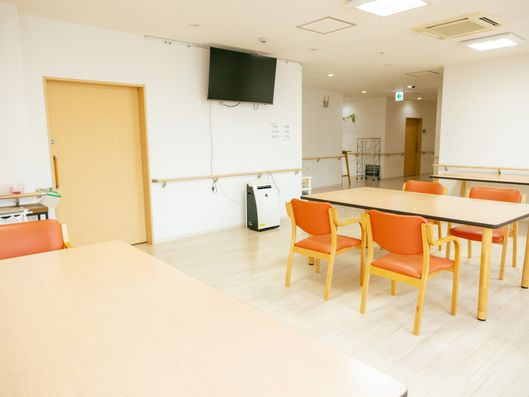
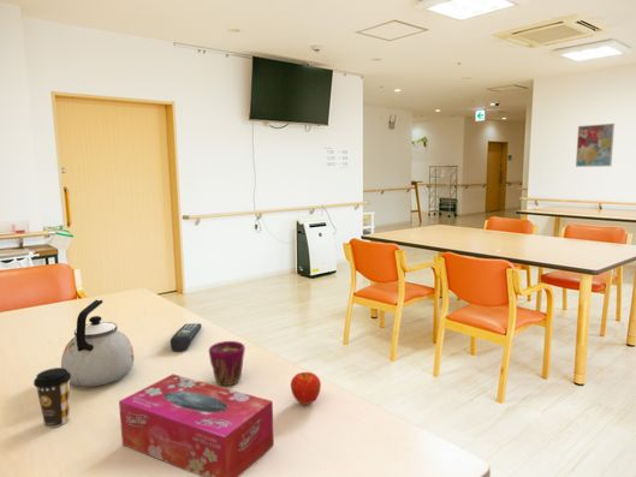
+ tissue box [118,374,275,477]
+ kettle [60,299,135,388]
+ remote control [170,322,202,352]
+ fruit [290,371,322,406]
+ cup [208,340,246,387]
+ wall art [575,123,616,168]
+ coffee cup [32,366,72,429]
